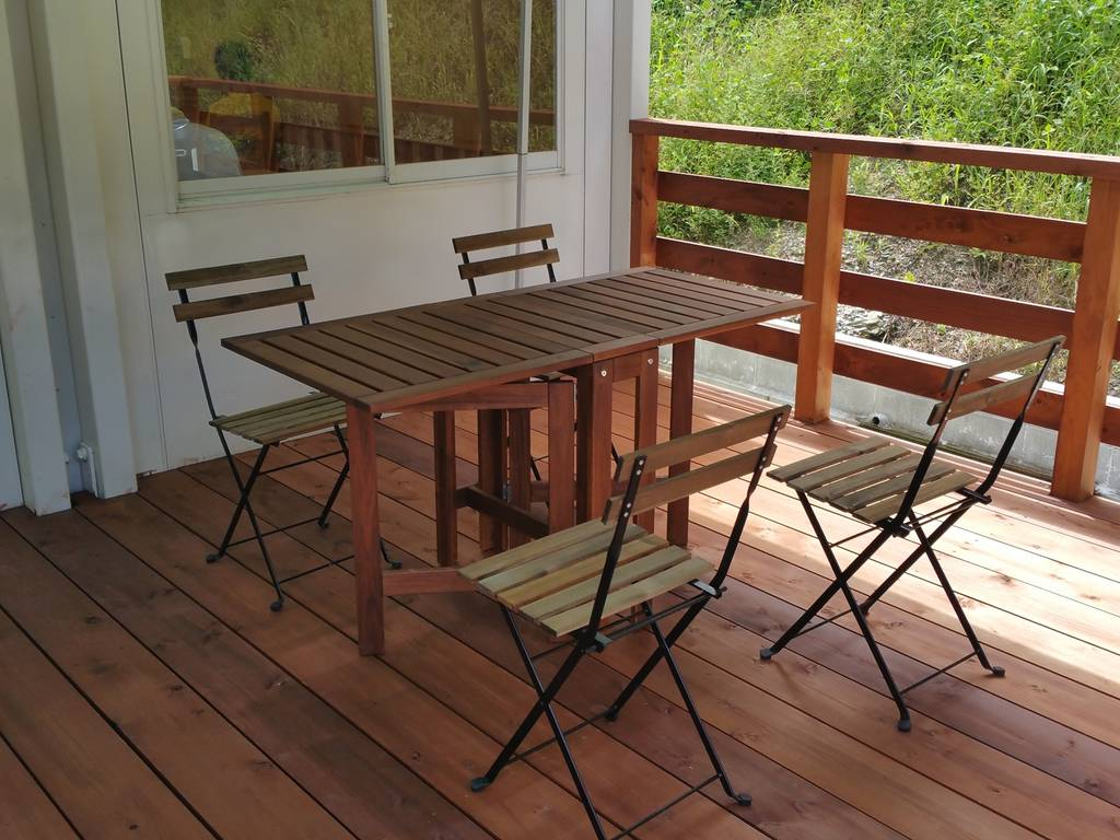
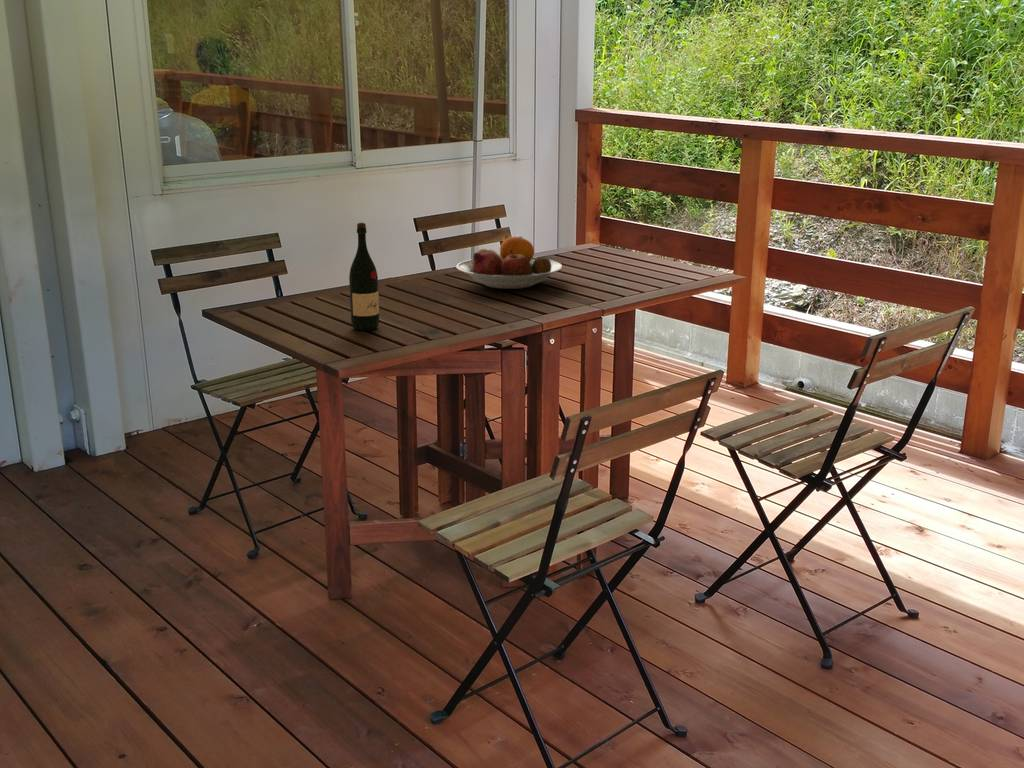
+ fruit bowl [456,234,563,290]
+ wine bottle [348,222,380,331]
